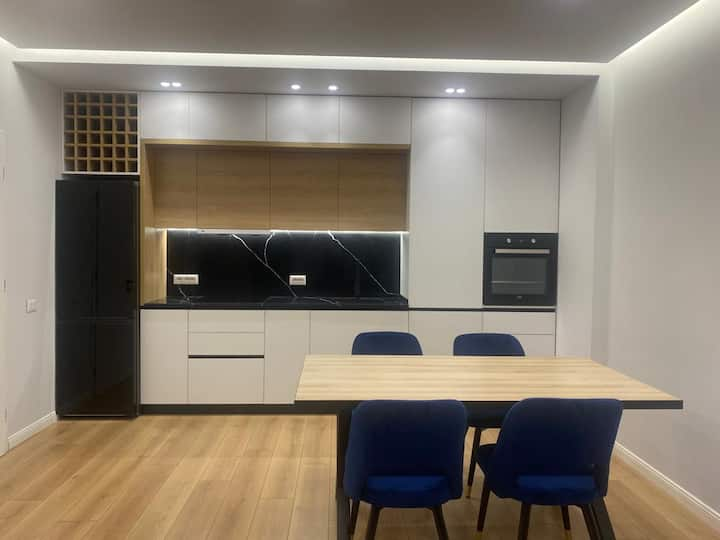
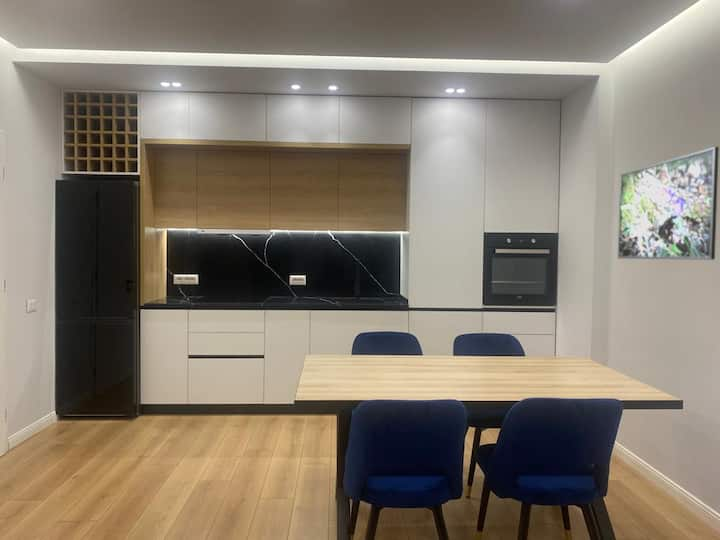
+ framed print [617,146,720,261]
